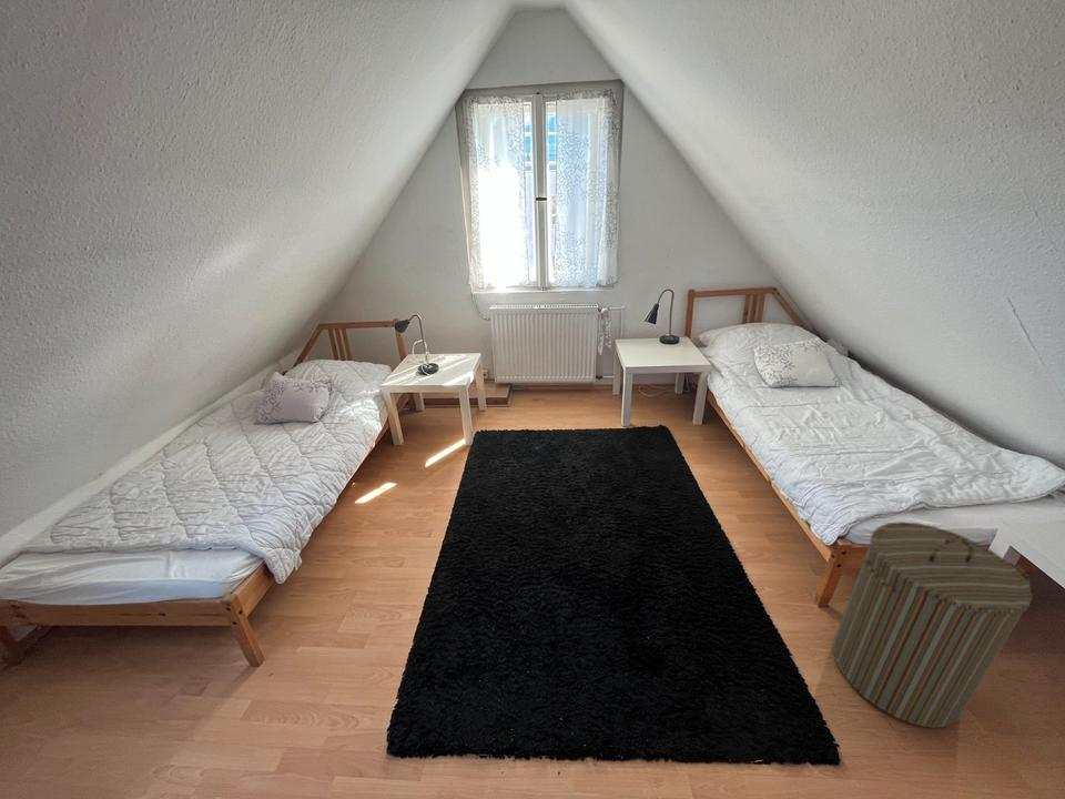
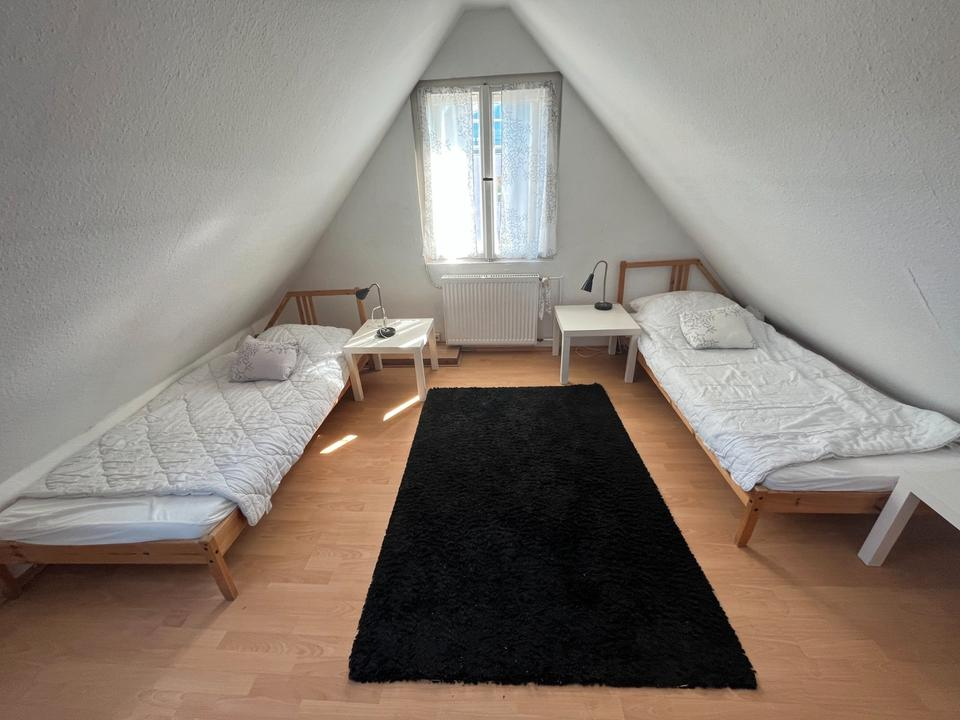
- laundry hamper [832,520,1034,729]
